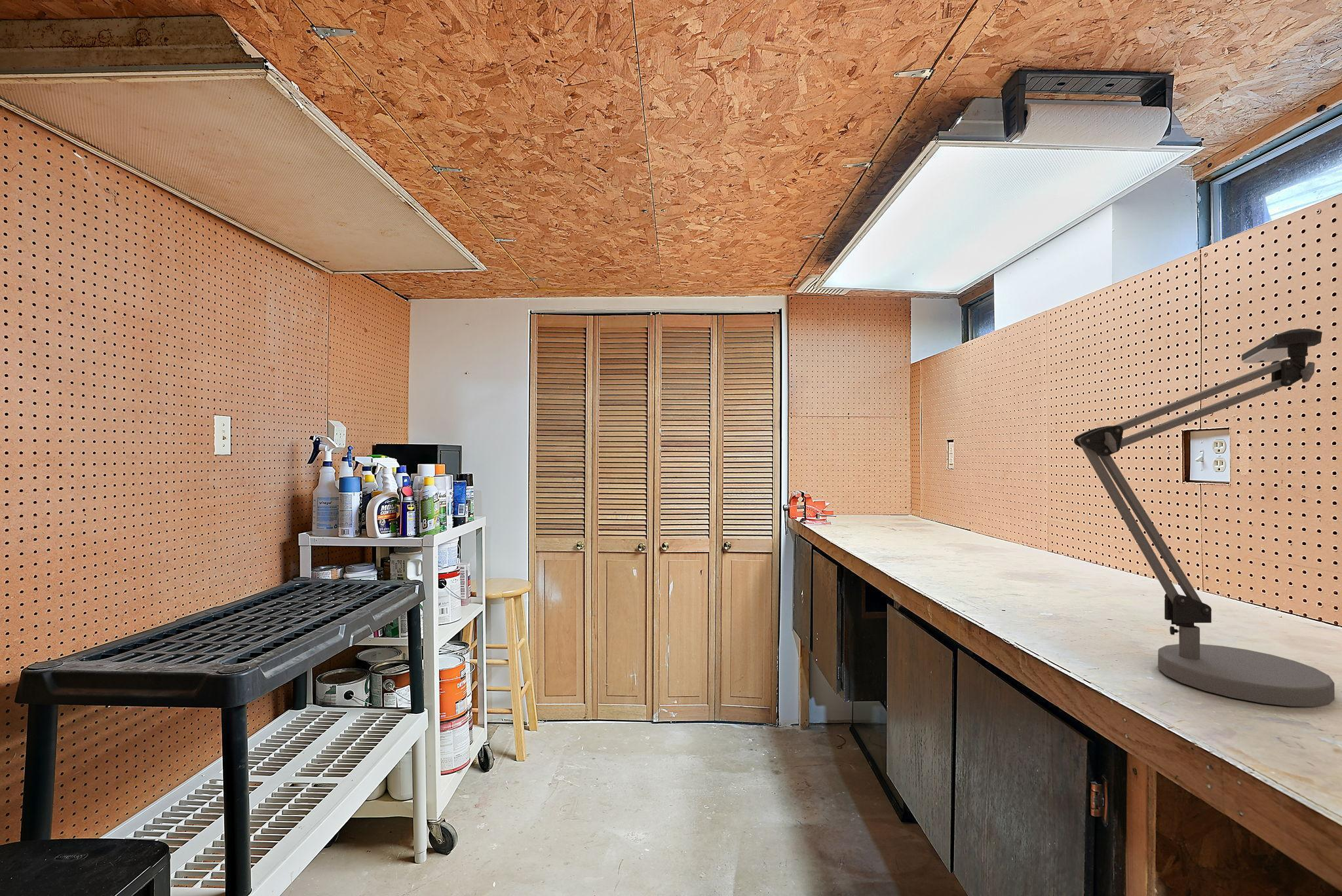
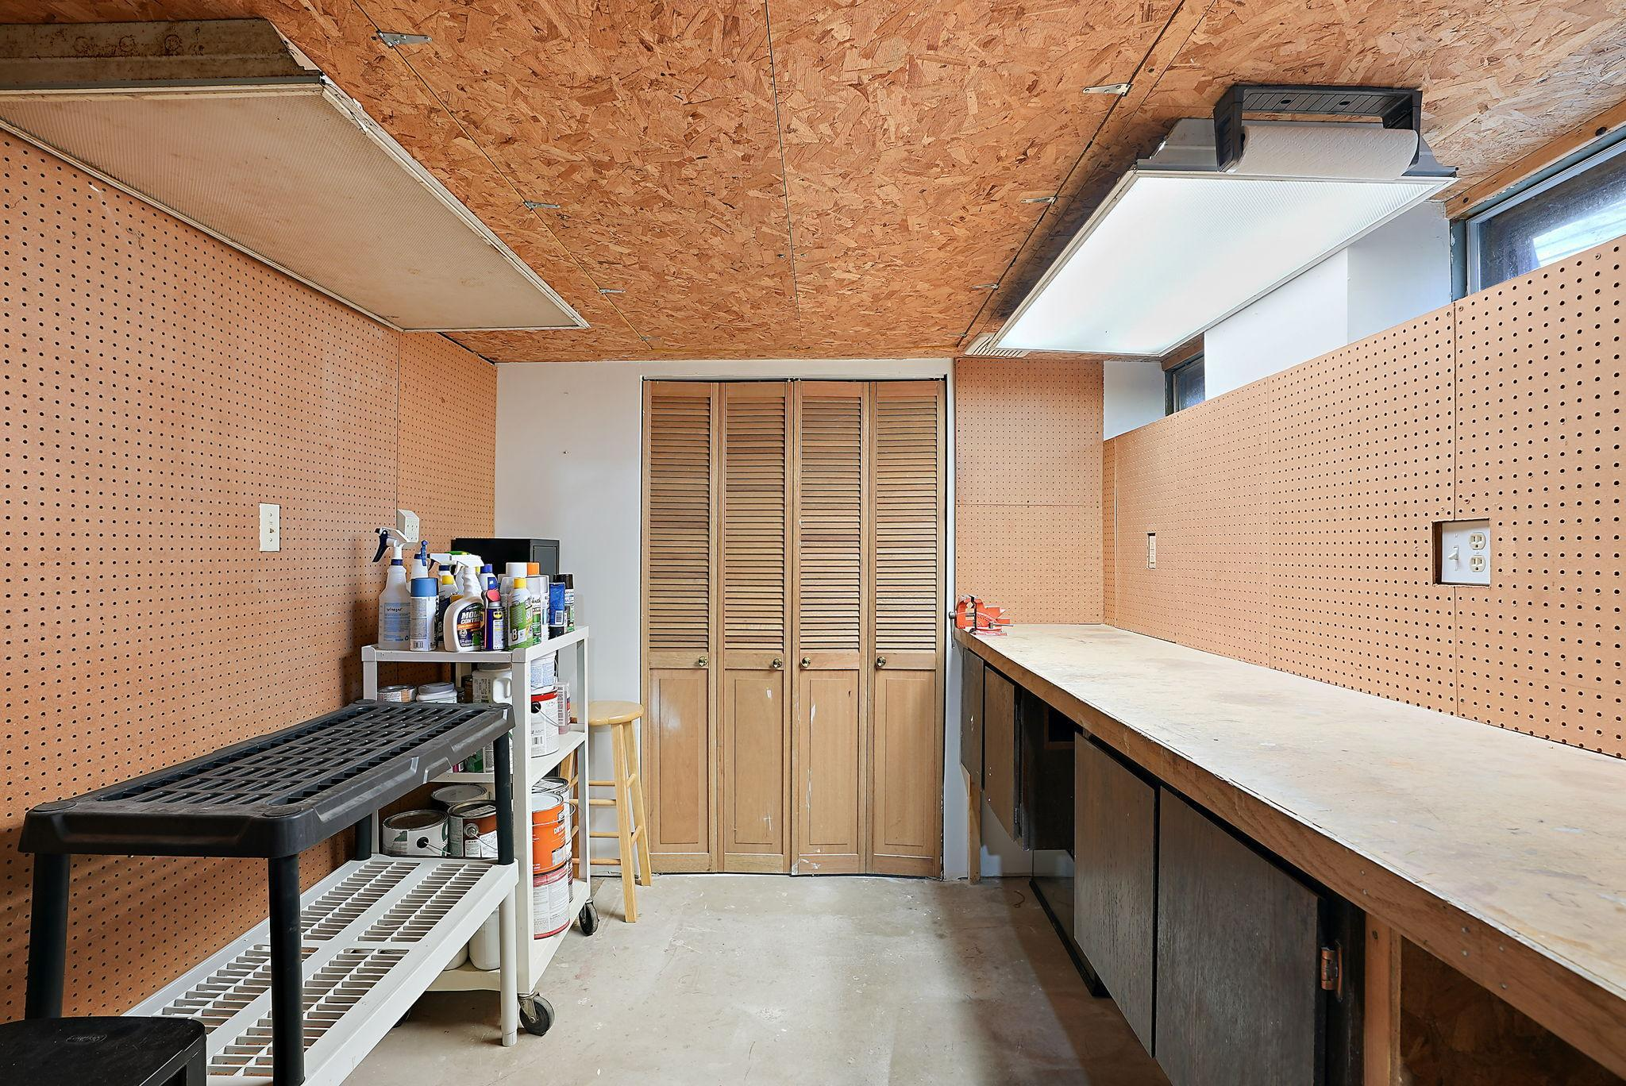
- desk lamp [1073,328,1335,707]
